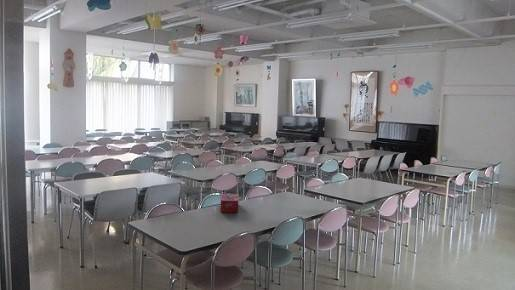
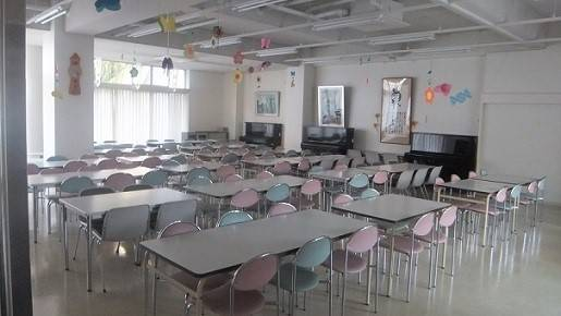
- tissue box [220,193,239,213]
